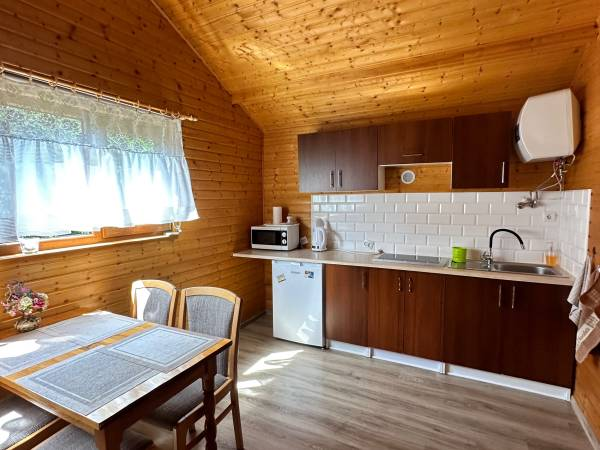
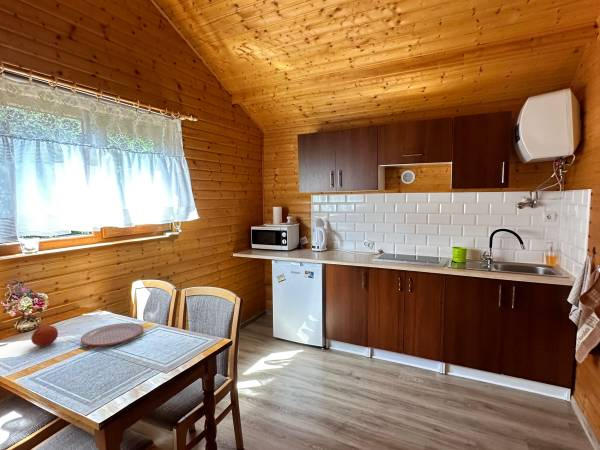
+ plate [80,322,144,347]
+ fruit [30,324,59,347]
